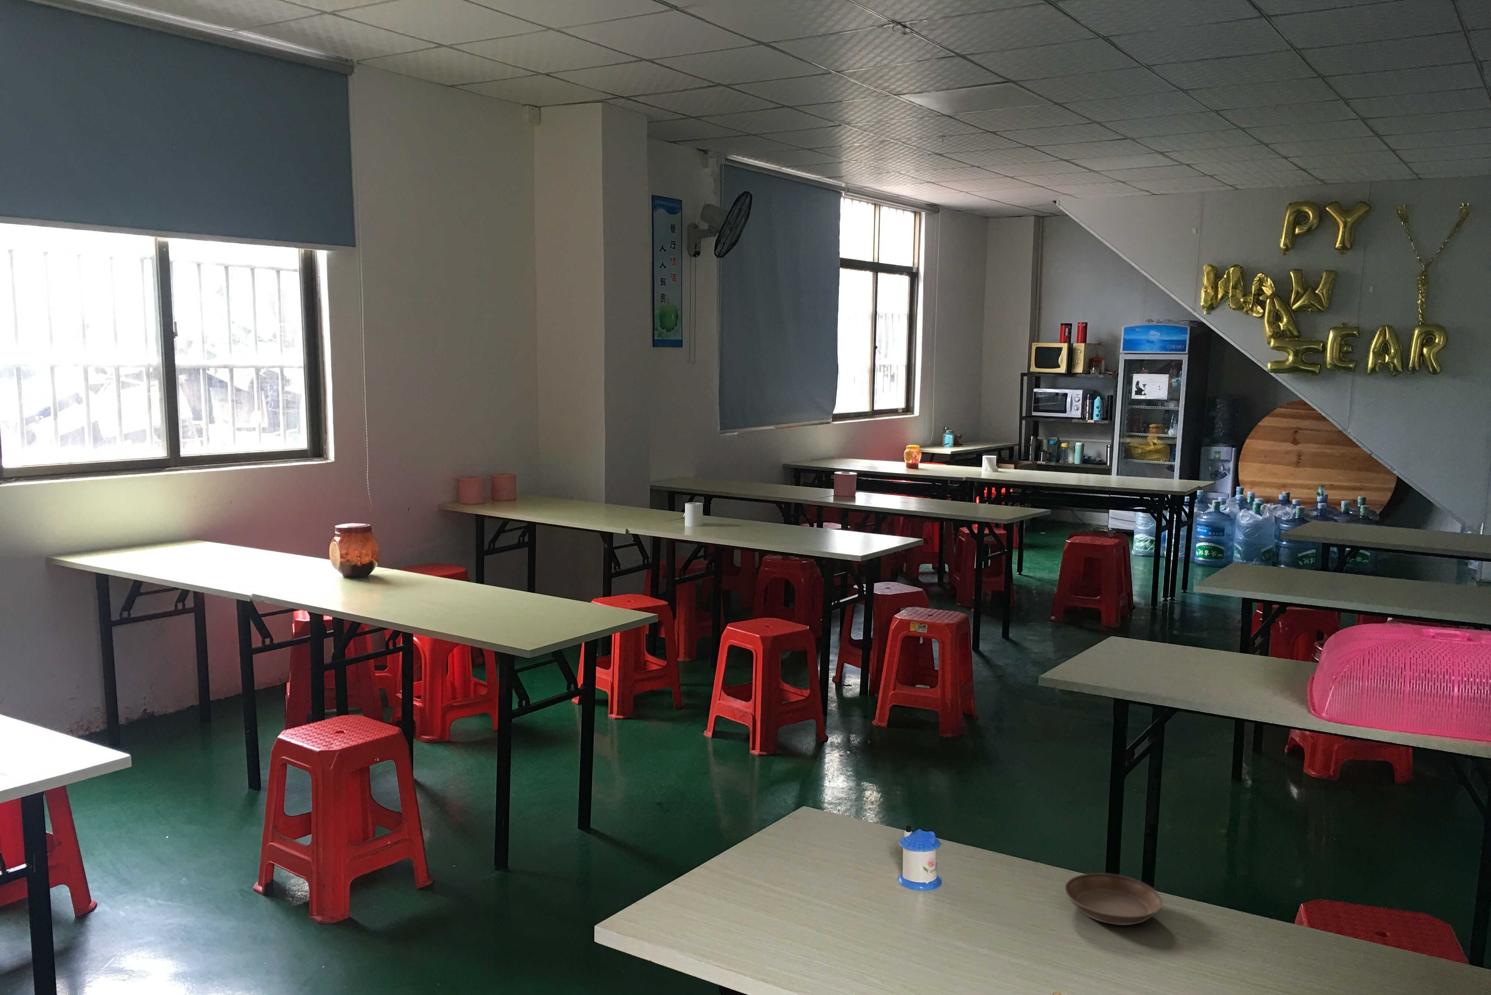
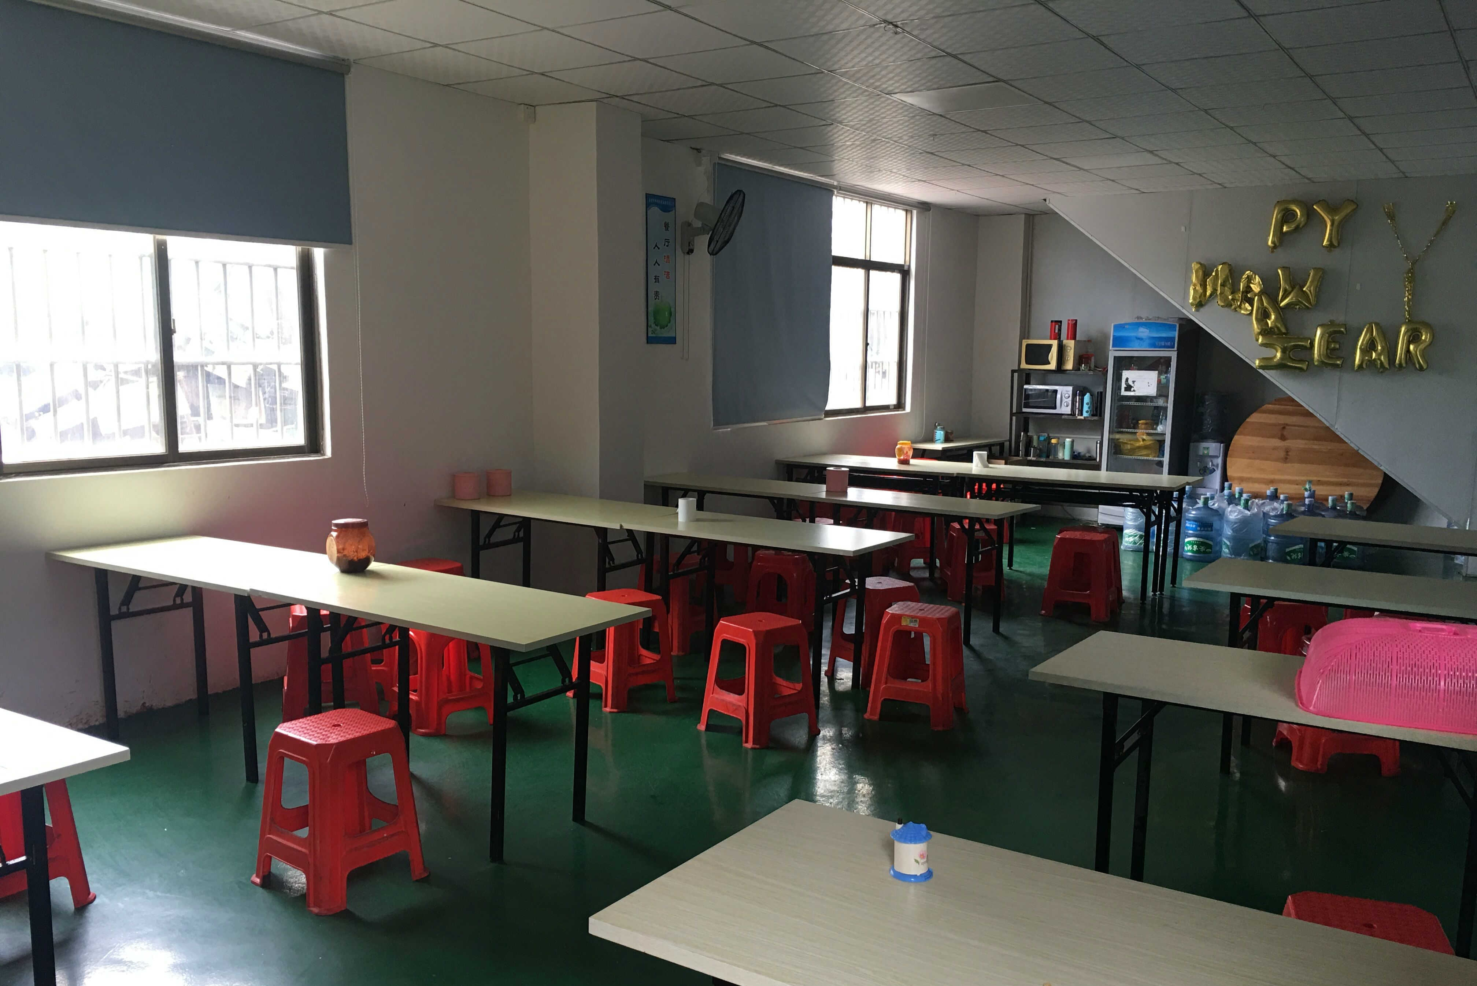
- saucer [1064,873,1163,925]
